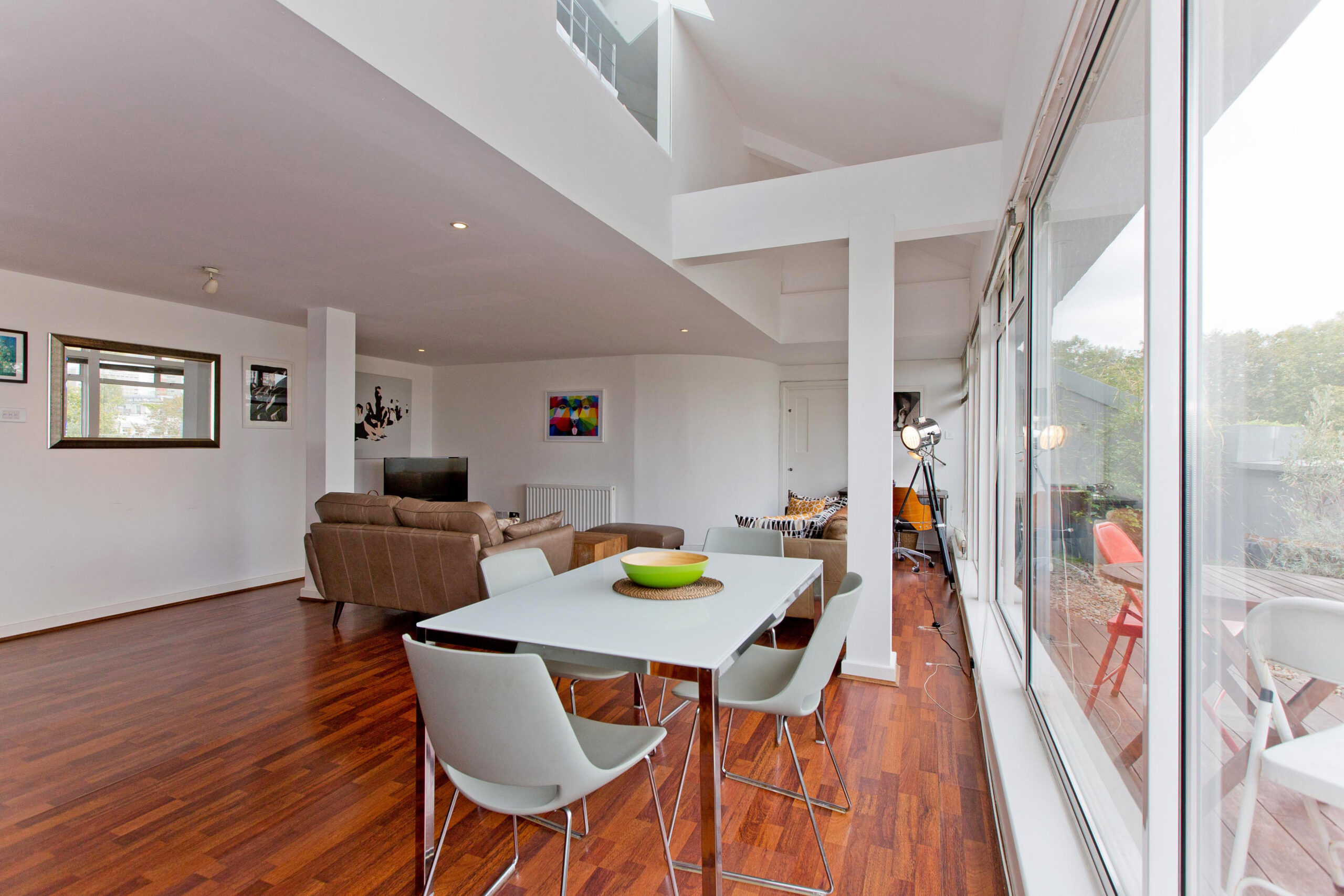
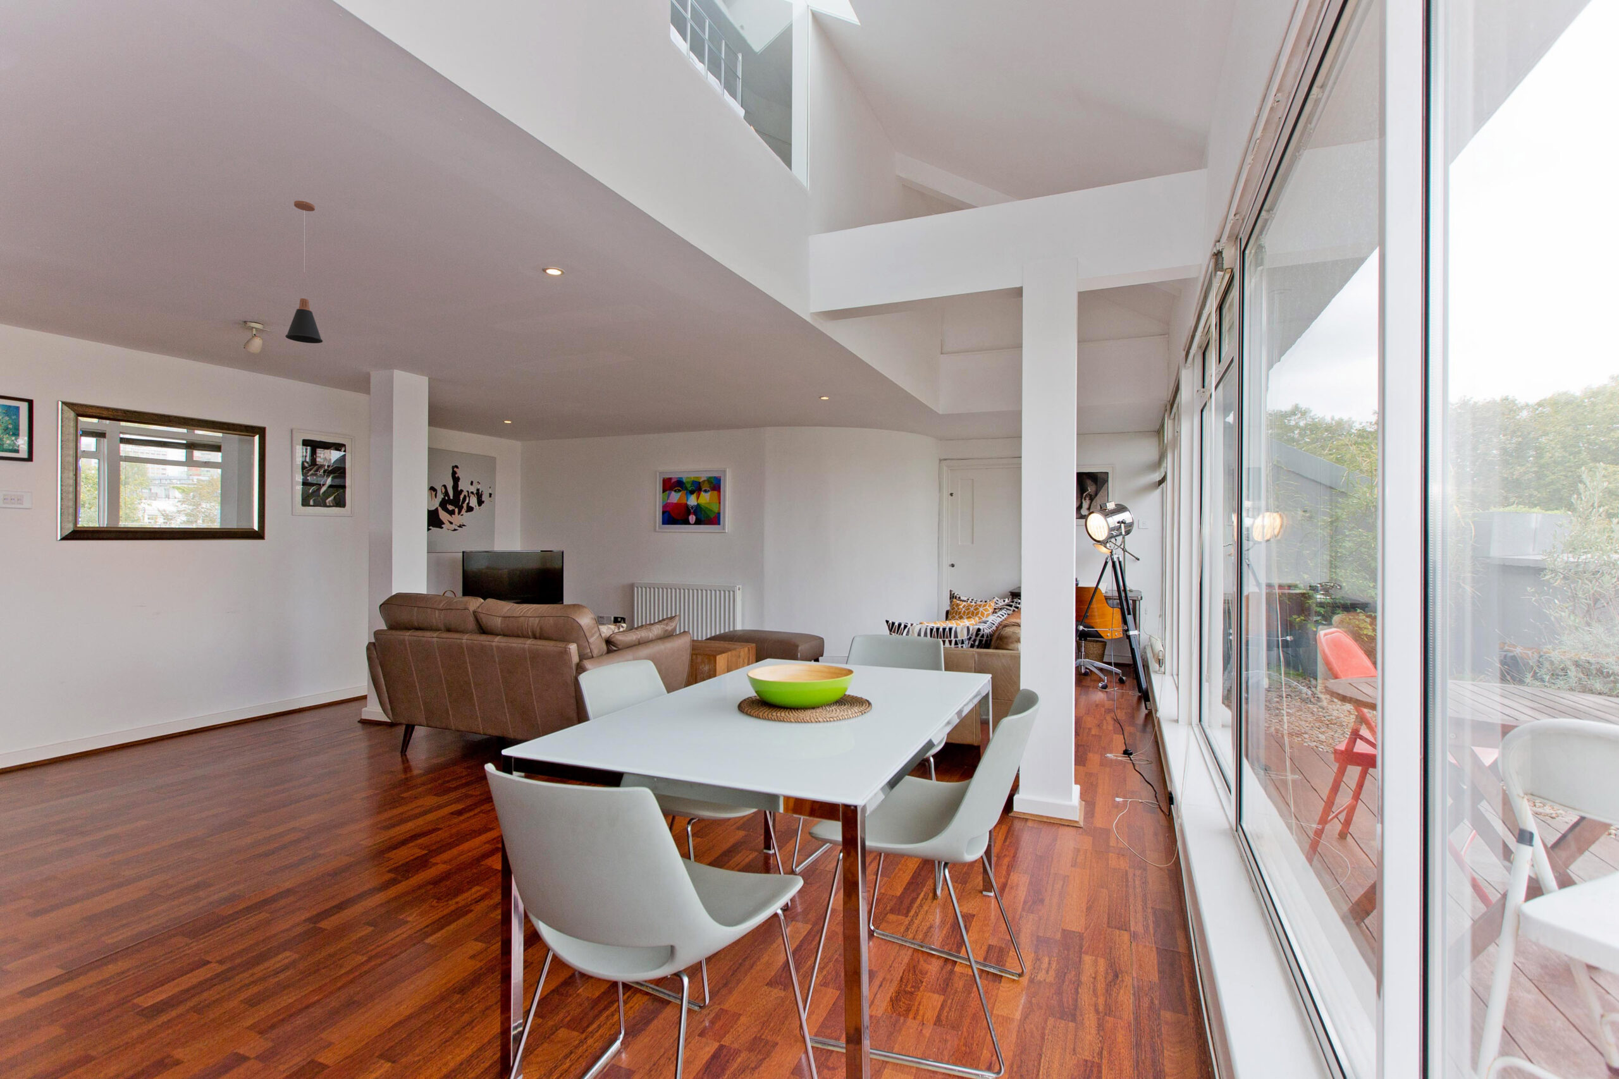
+ pendant lamp [284,200,323,344]
